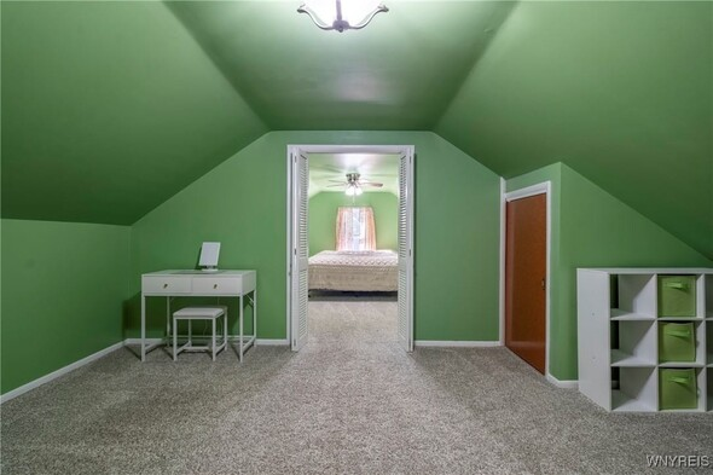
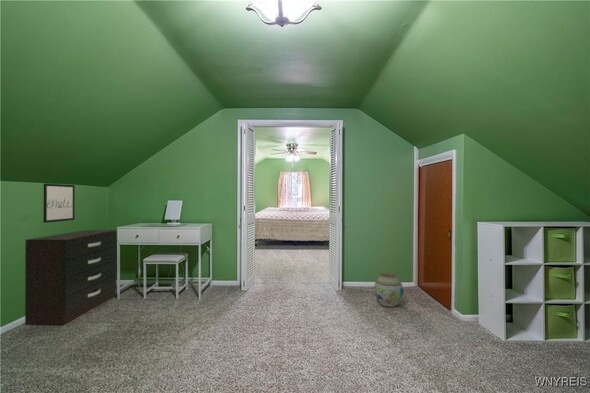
+ dresser [24,229,118,326]
+ wall art [43,183,76,224]
+ vase [373,272,404,308]
